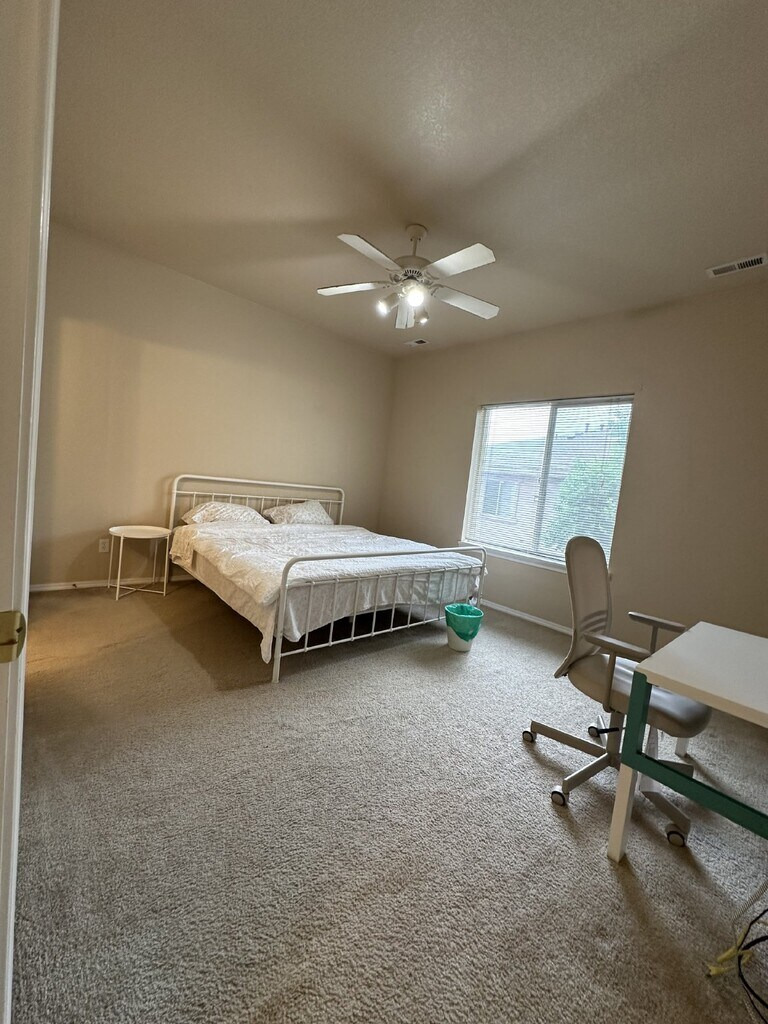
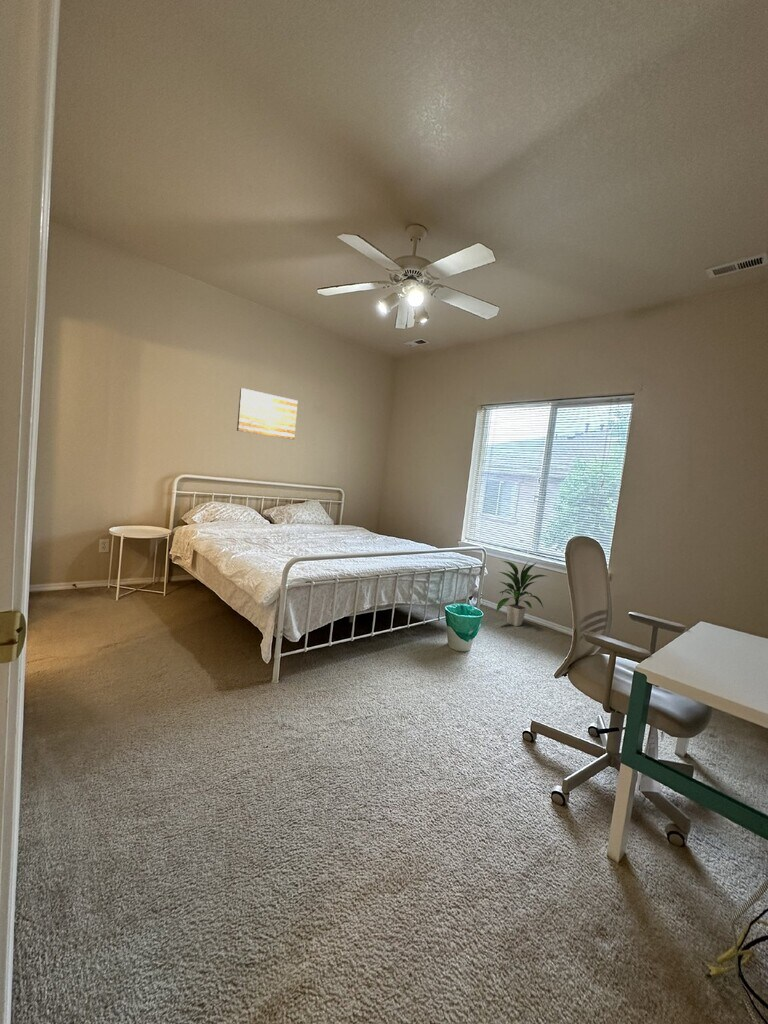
+ wall art [236,387,299,440]
+ indoor plant [495,559,547,627]
